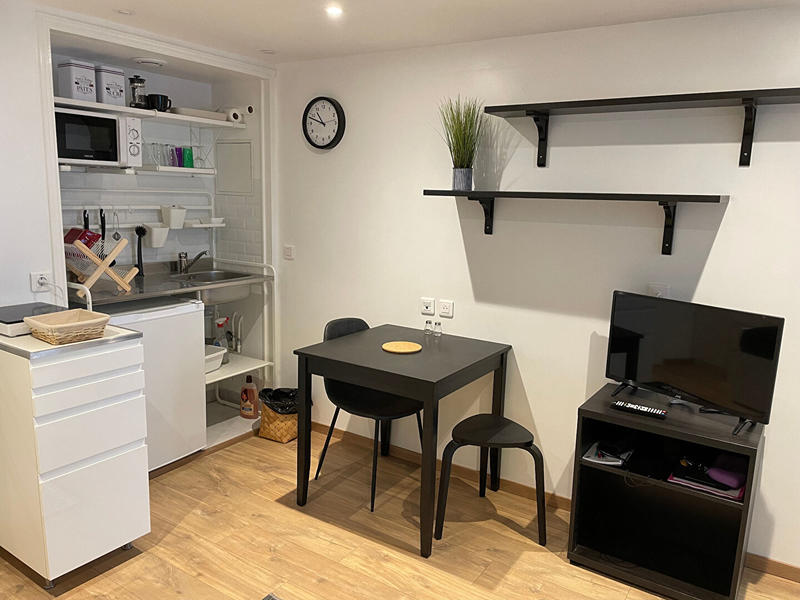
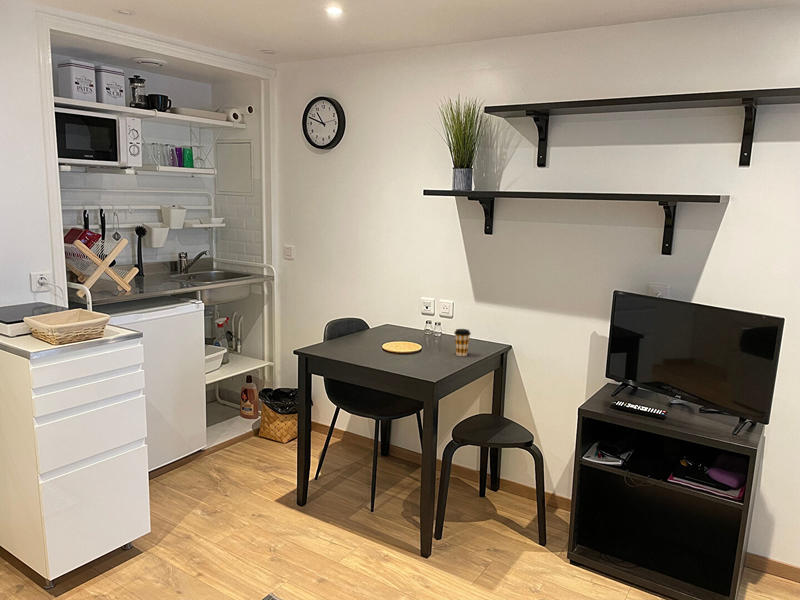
+ coffee cup [453,328,472,357]
